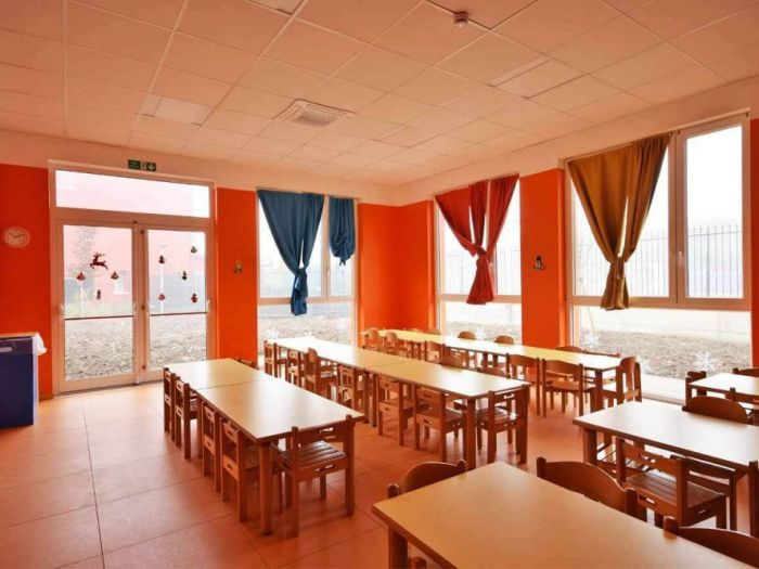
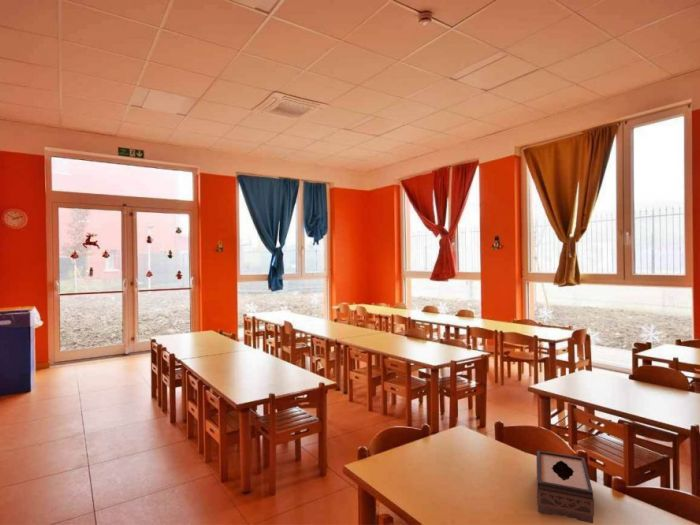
+ tissue box [536,449,595,524]
